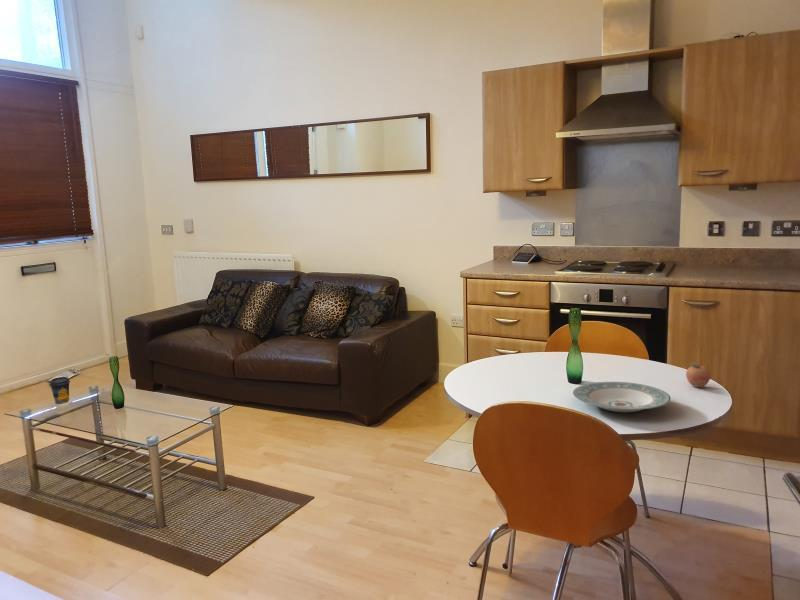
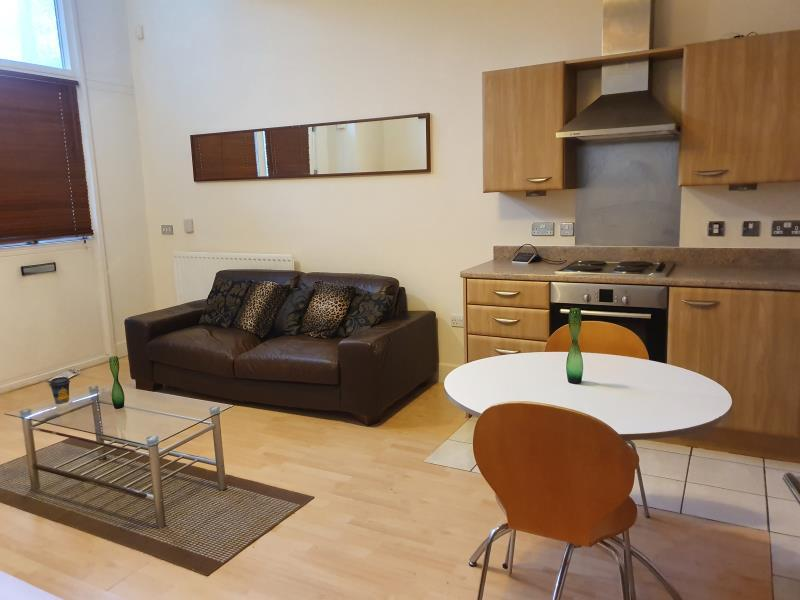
- fruit [685,361,712,388]
- plate [572,381,672,413]
